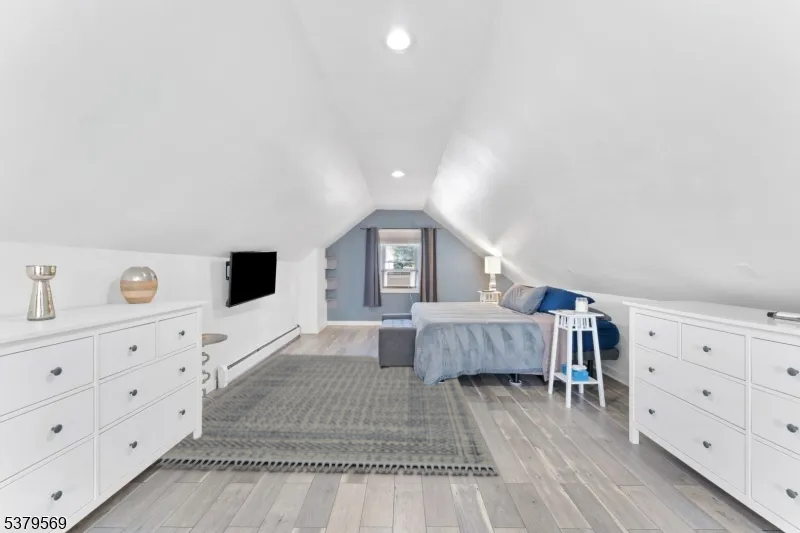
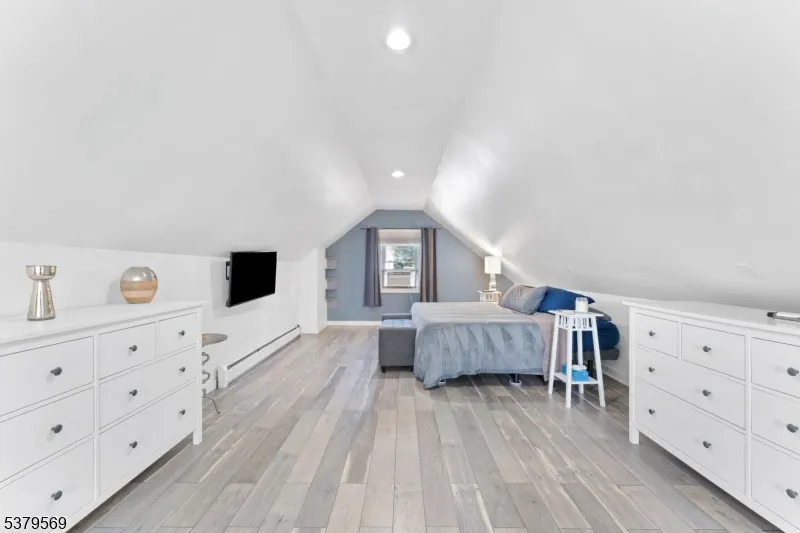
- rug [151,352,500,476]
